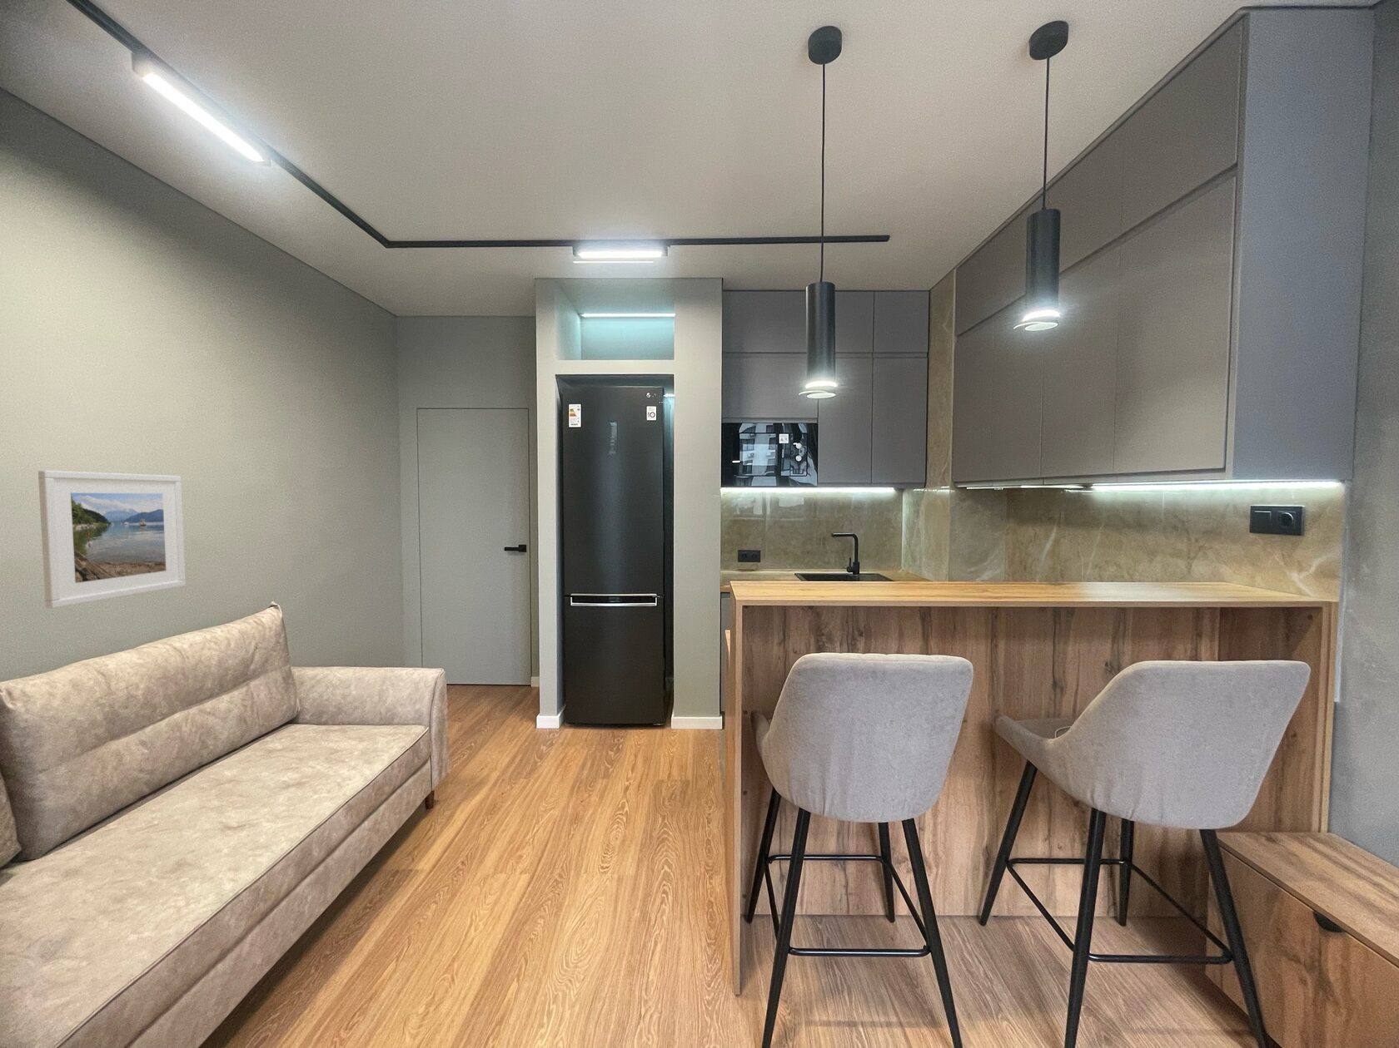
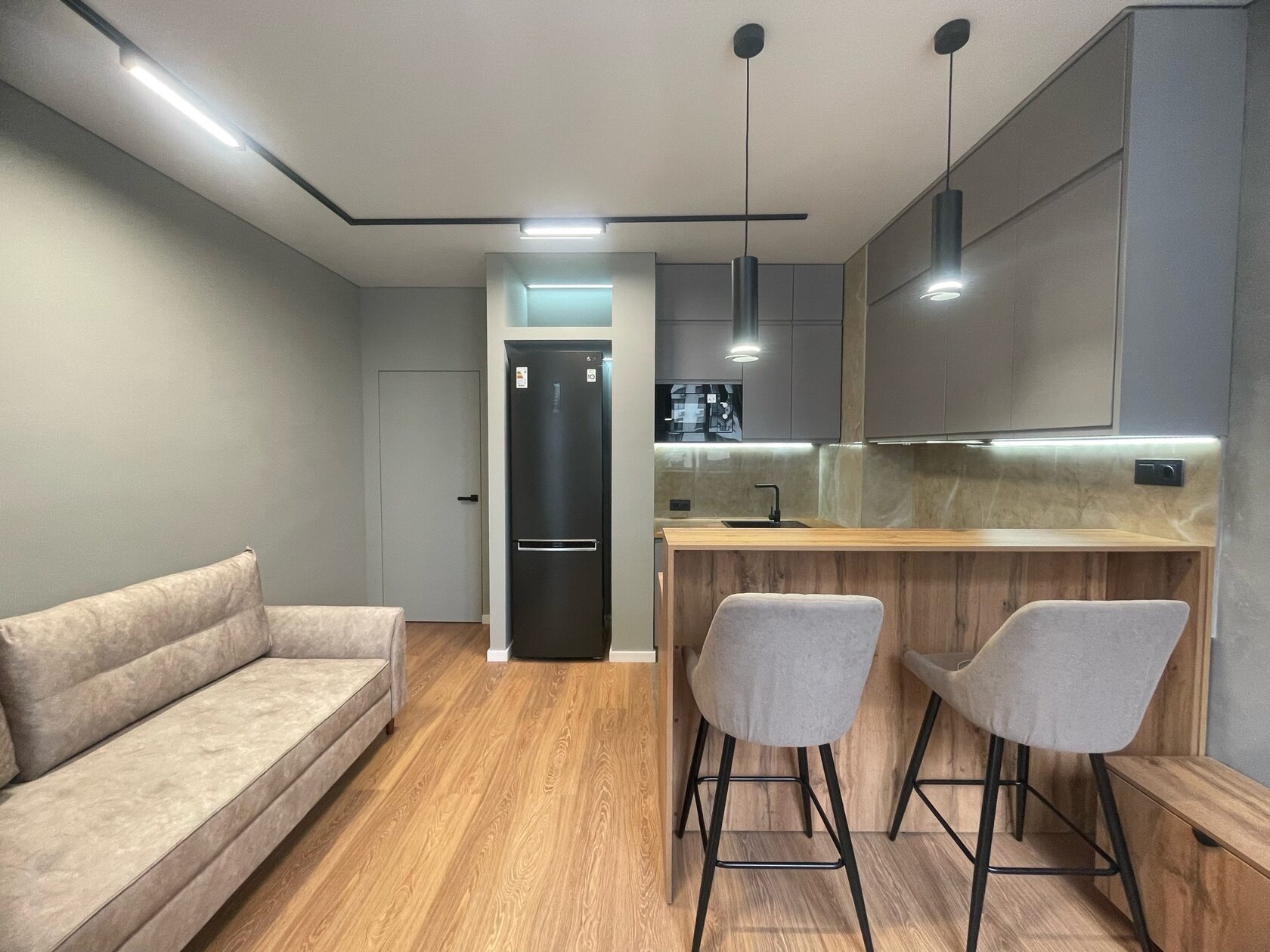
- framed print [37,469,186,609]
